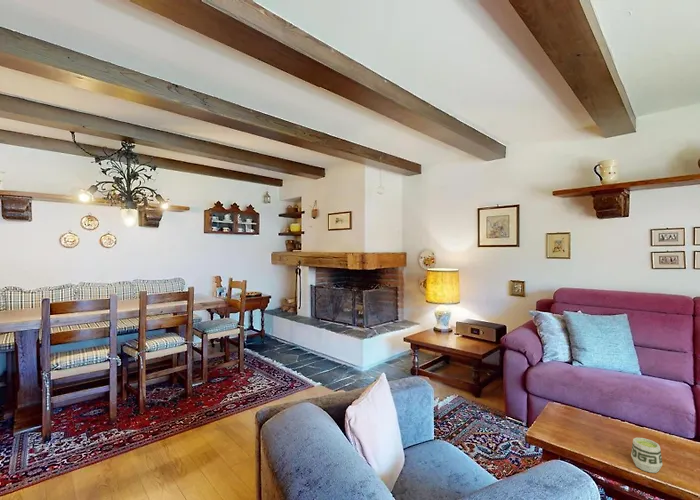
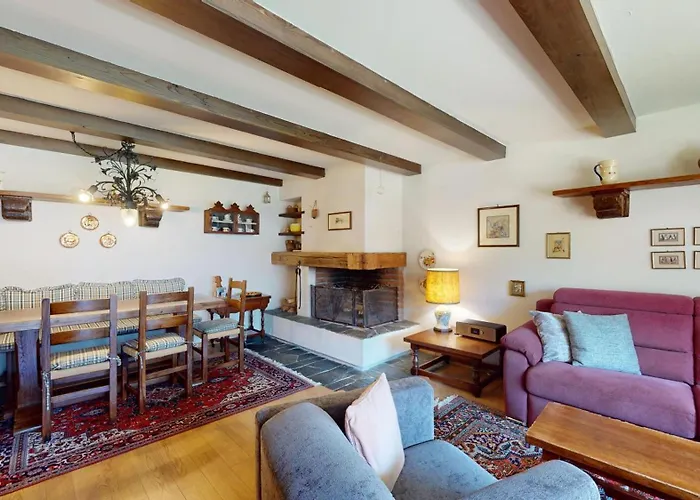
- cup [630,437,664,474]
